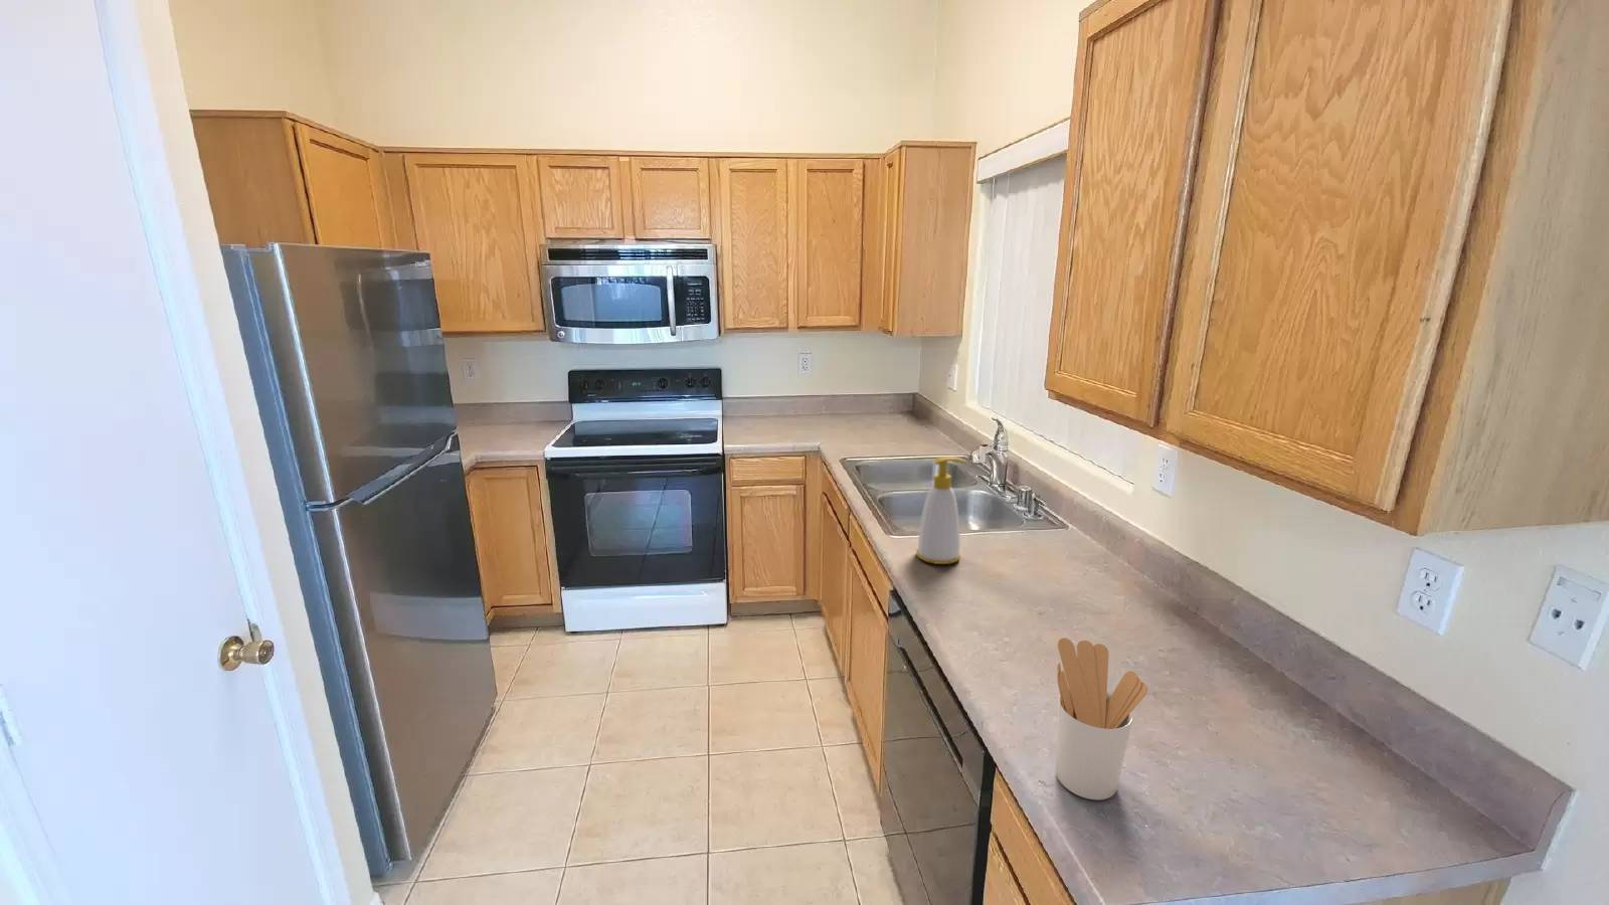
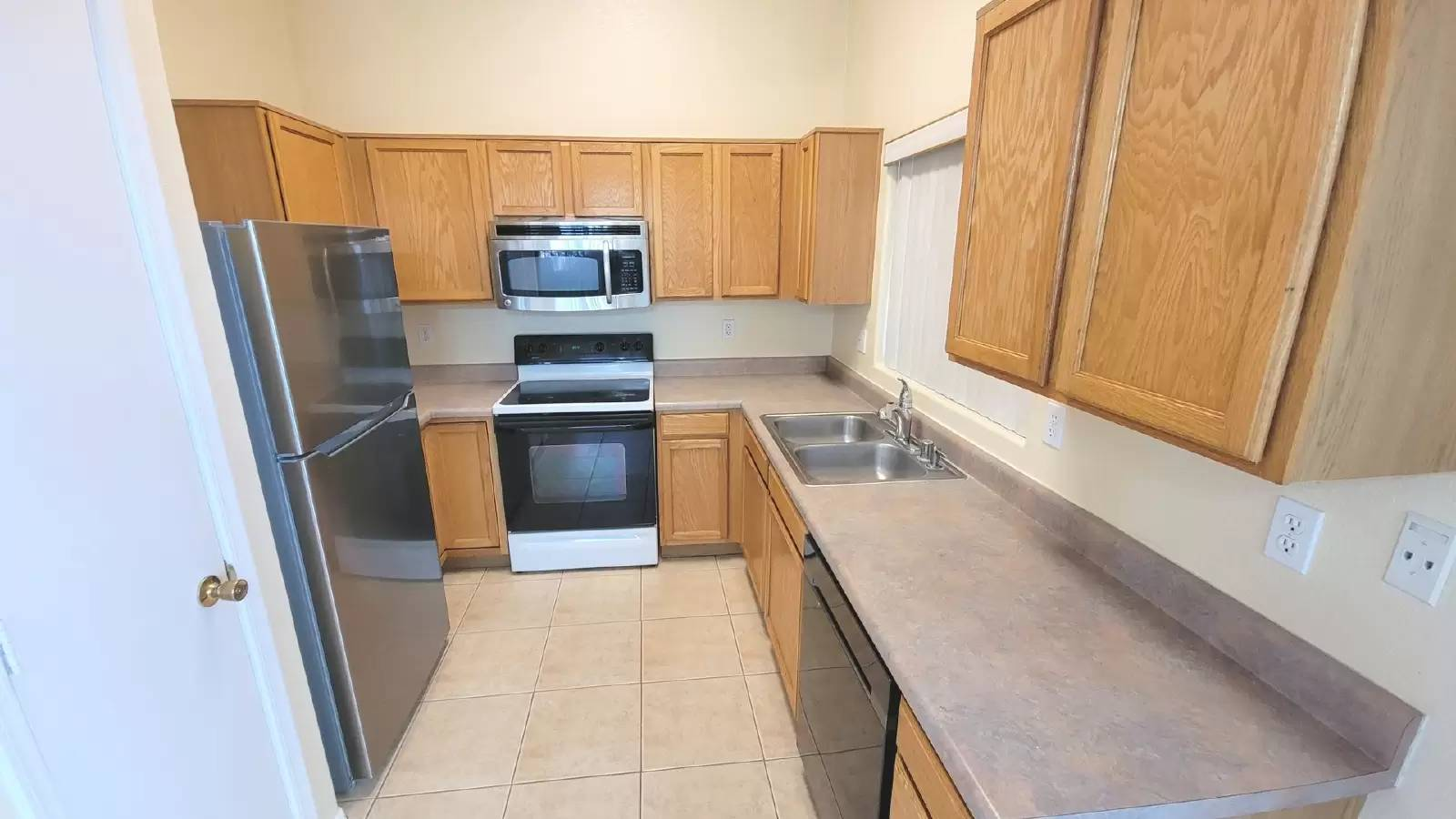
- utensil holder [1055,636,1148,800]
- soap bottle [915,455,968,565]
